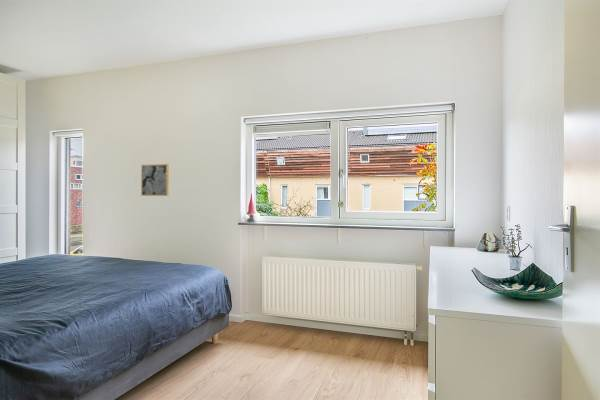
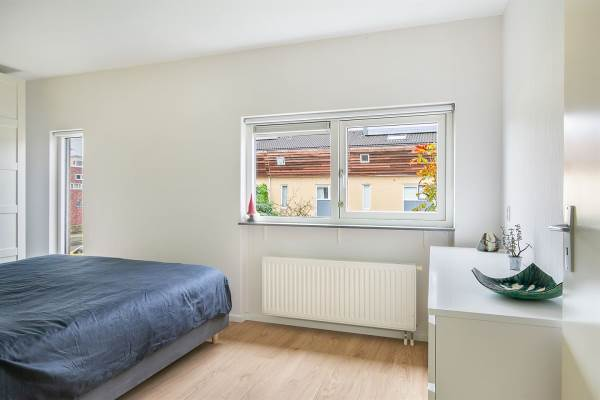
- wall art [140,163,170,197]
